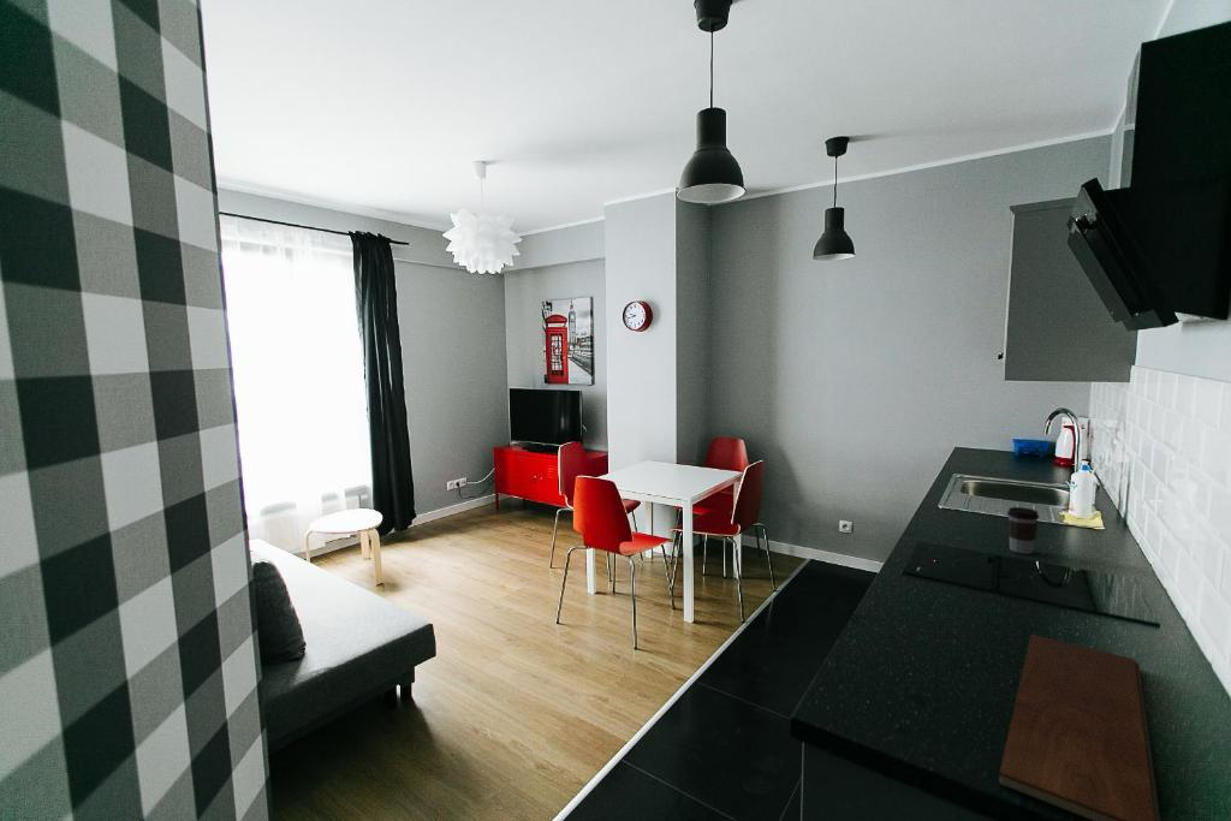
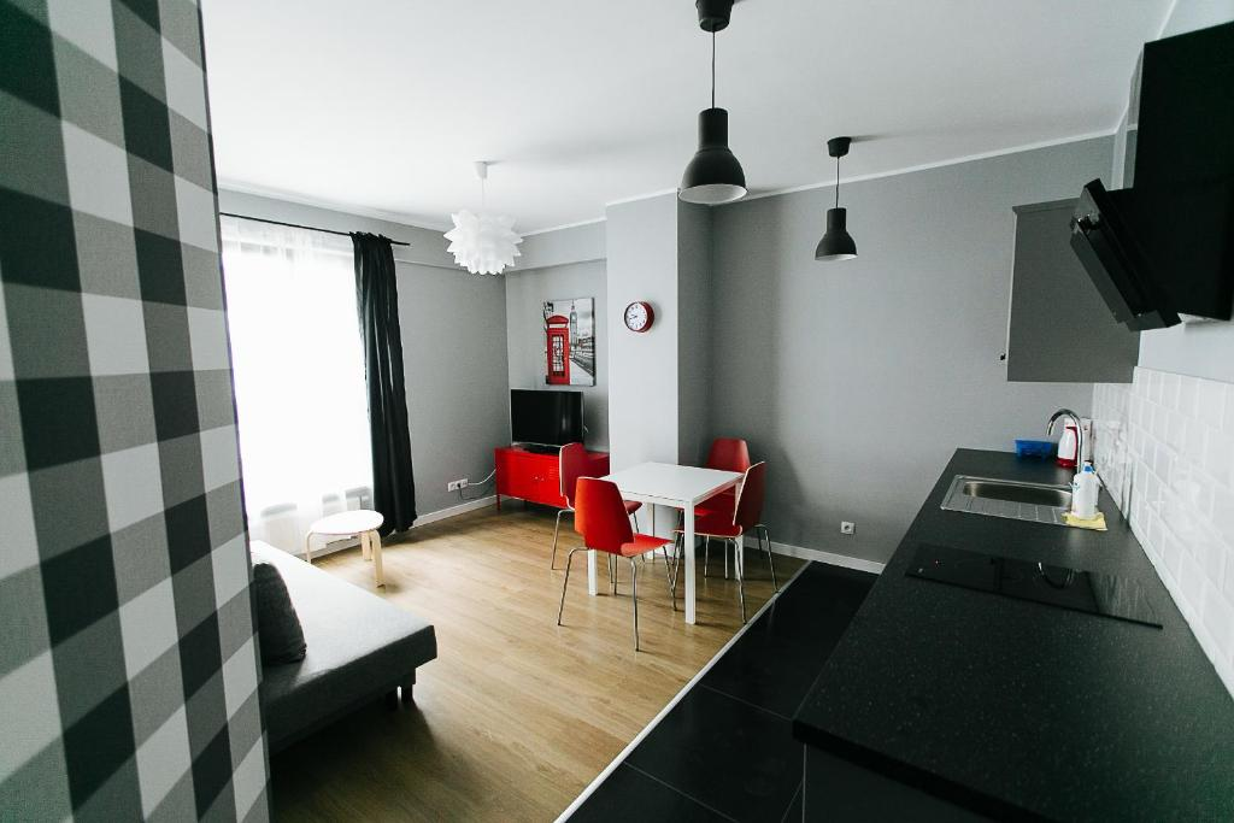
- chopping board [998,633,1161,821]
- coffee cup [1006,506,1040,555]
